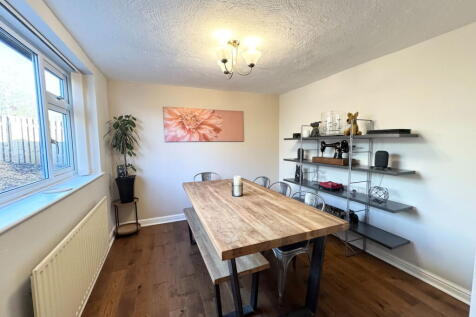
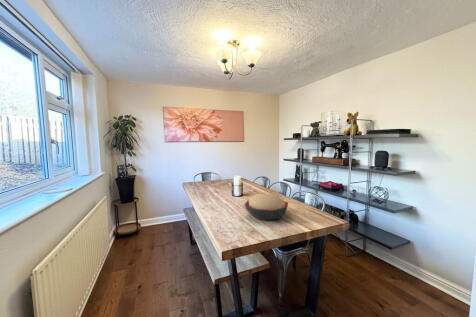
+ decorative bowl [243,192,289,222]
